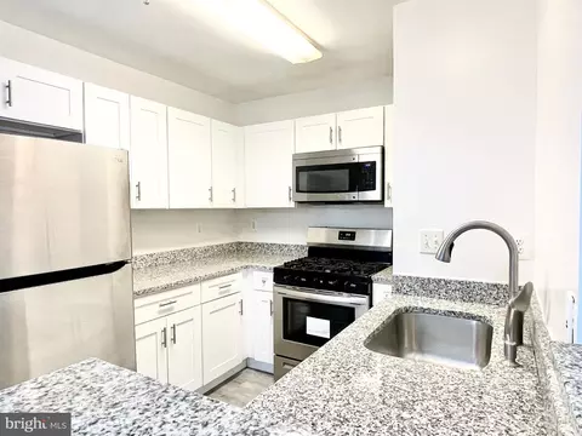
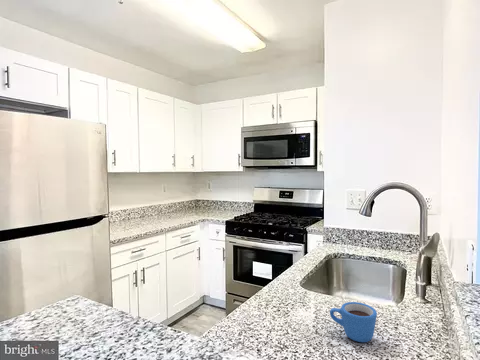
+ mug [329,301,378,343]
